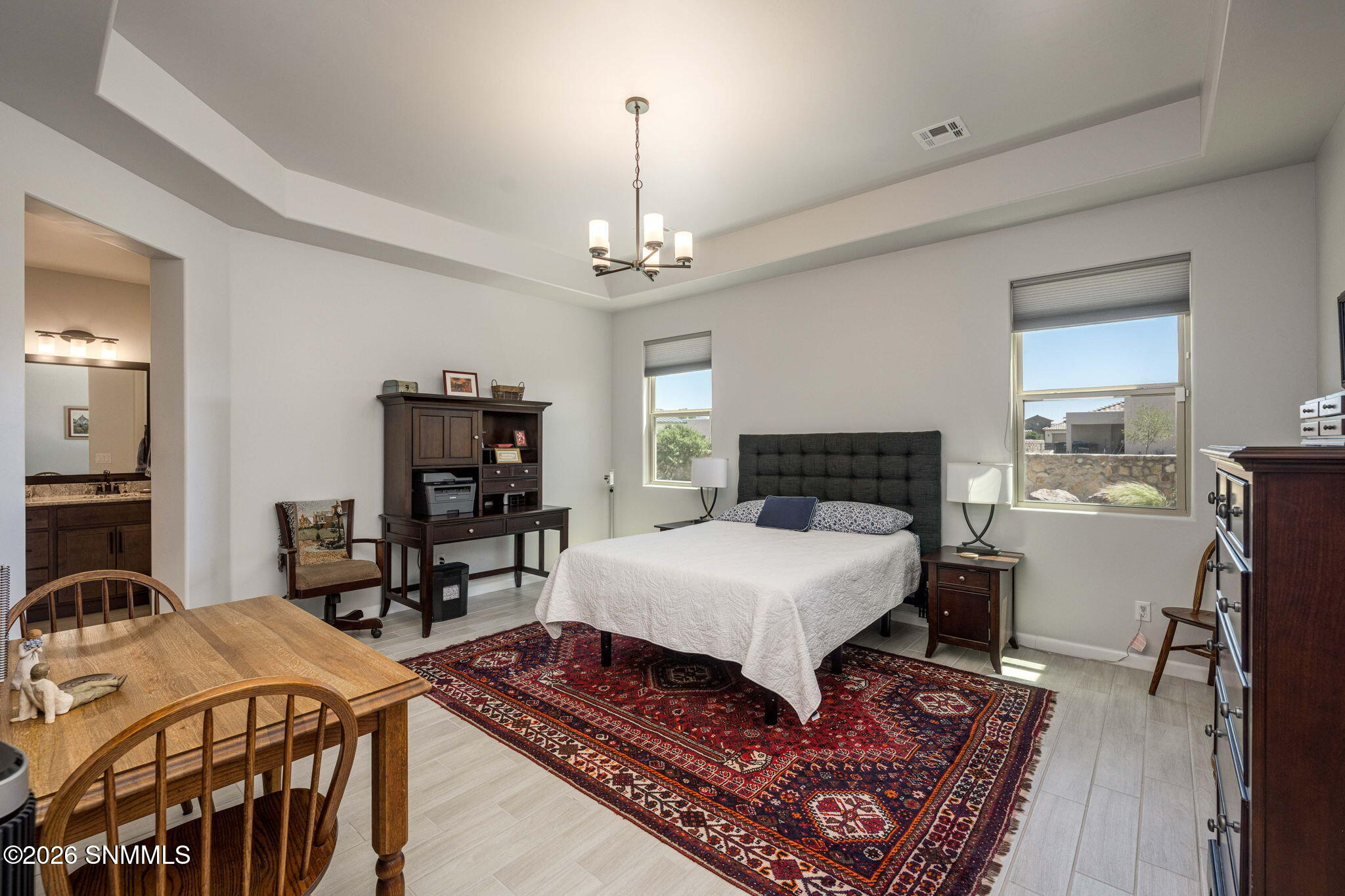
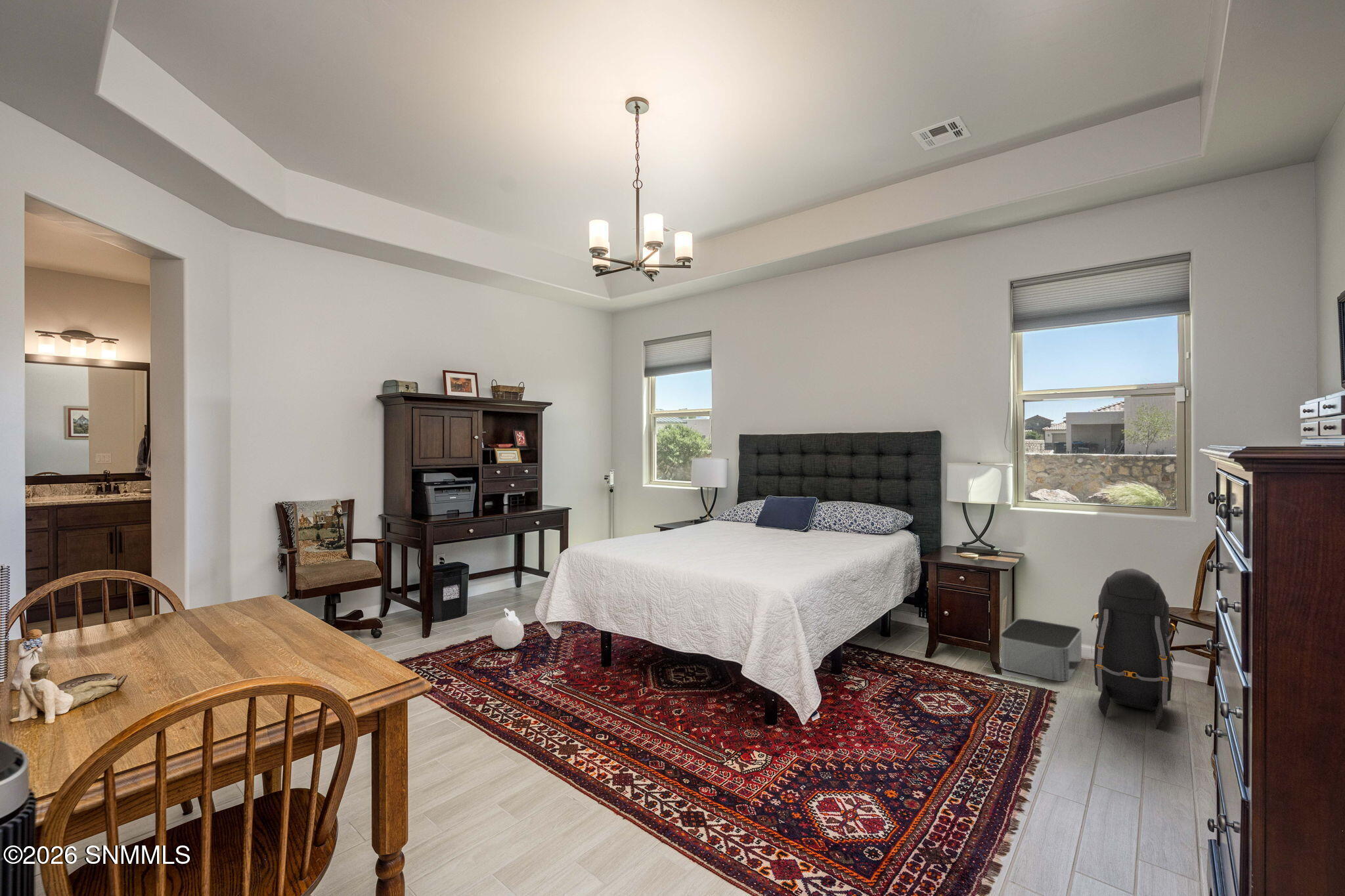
+ storage bin [998,618,1082,682]
+ decorative ball [491,608,525,650]
+ backpack [1091,568,1180,729]
